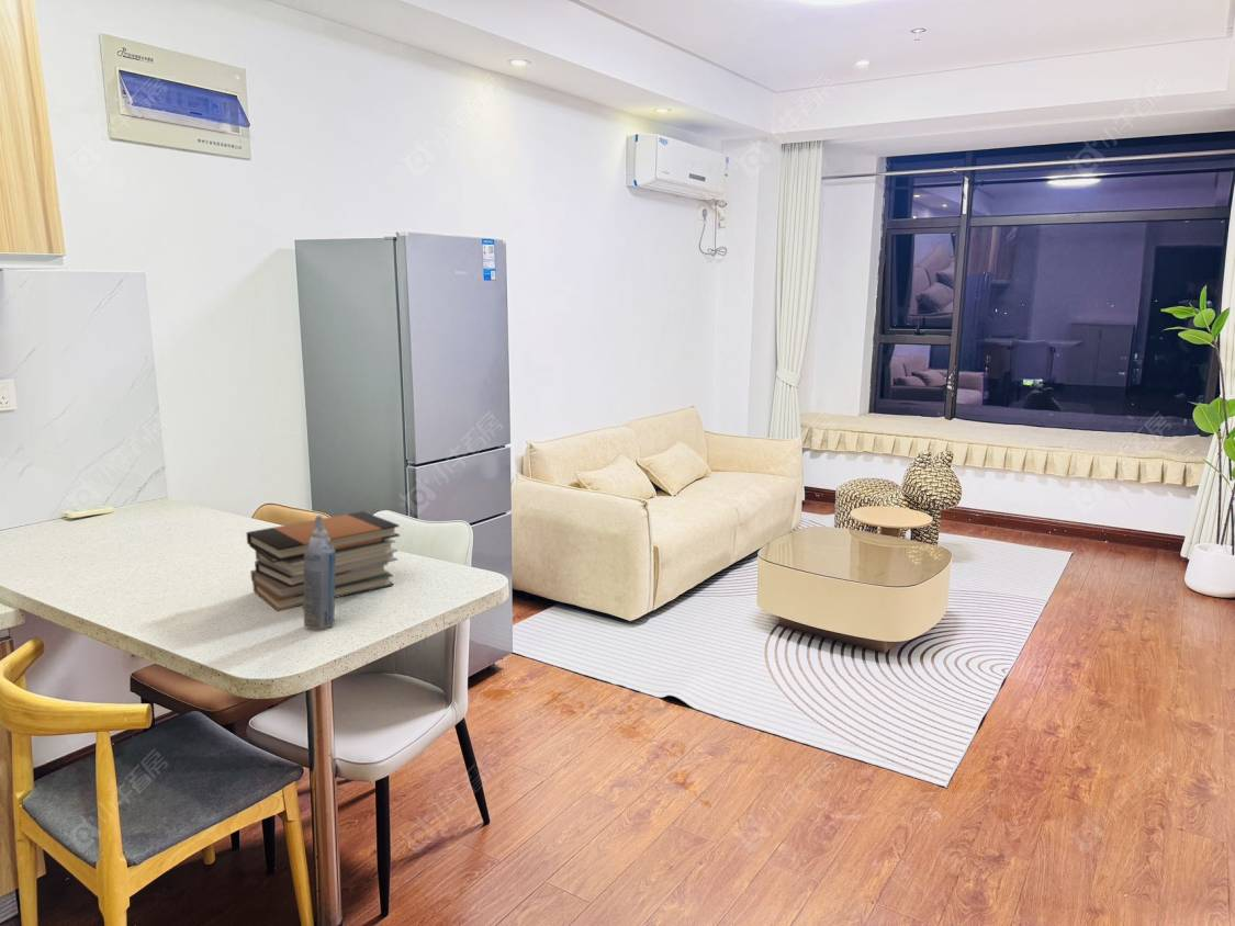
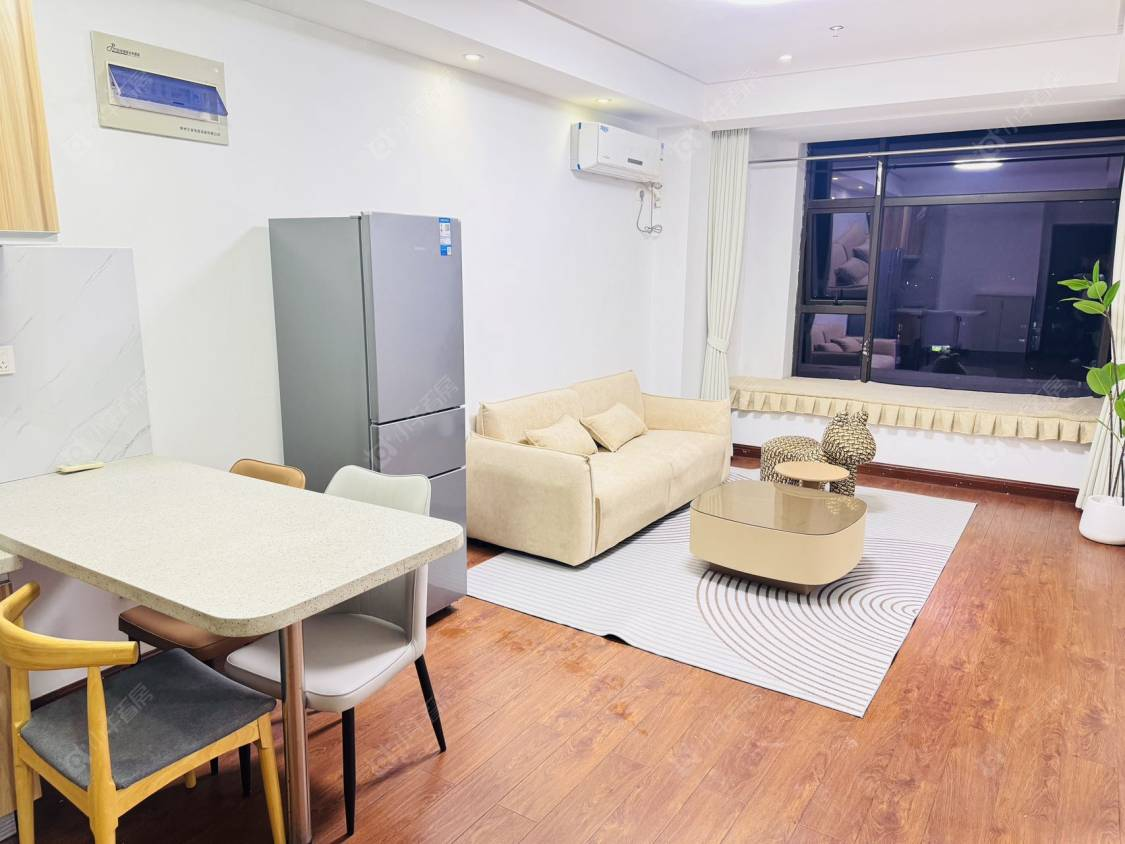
- book stack [246,510,401,612]
- aerosol can [303,515,336,630]
